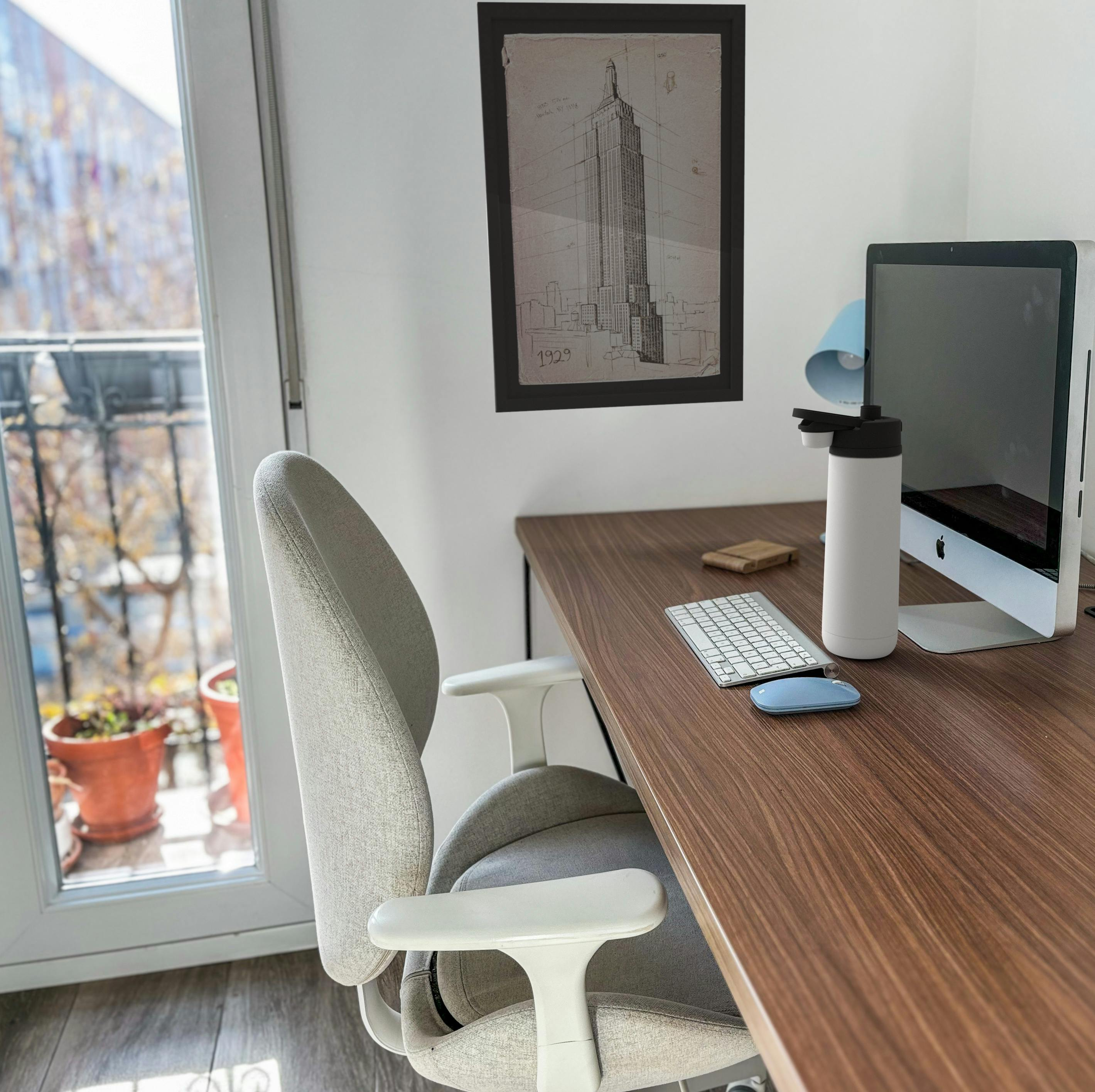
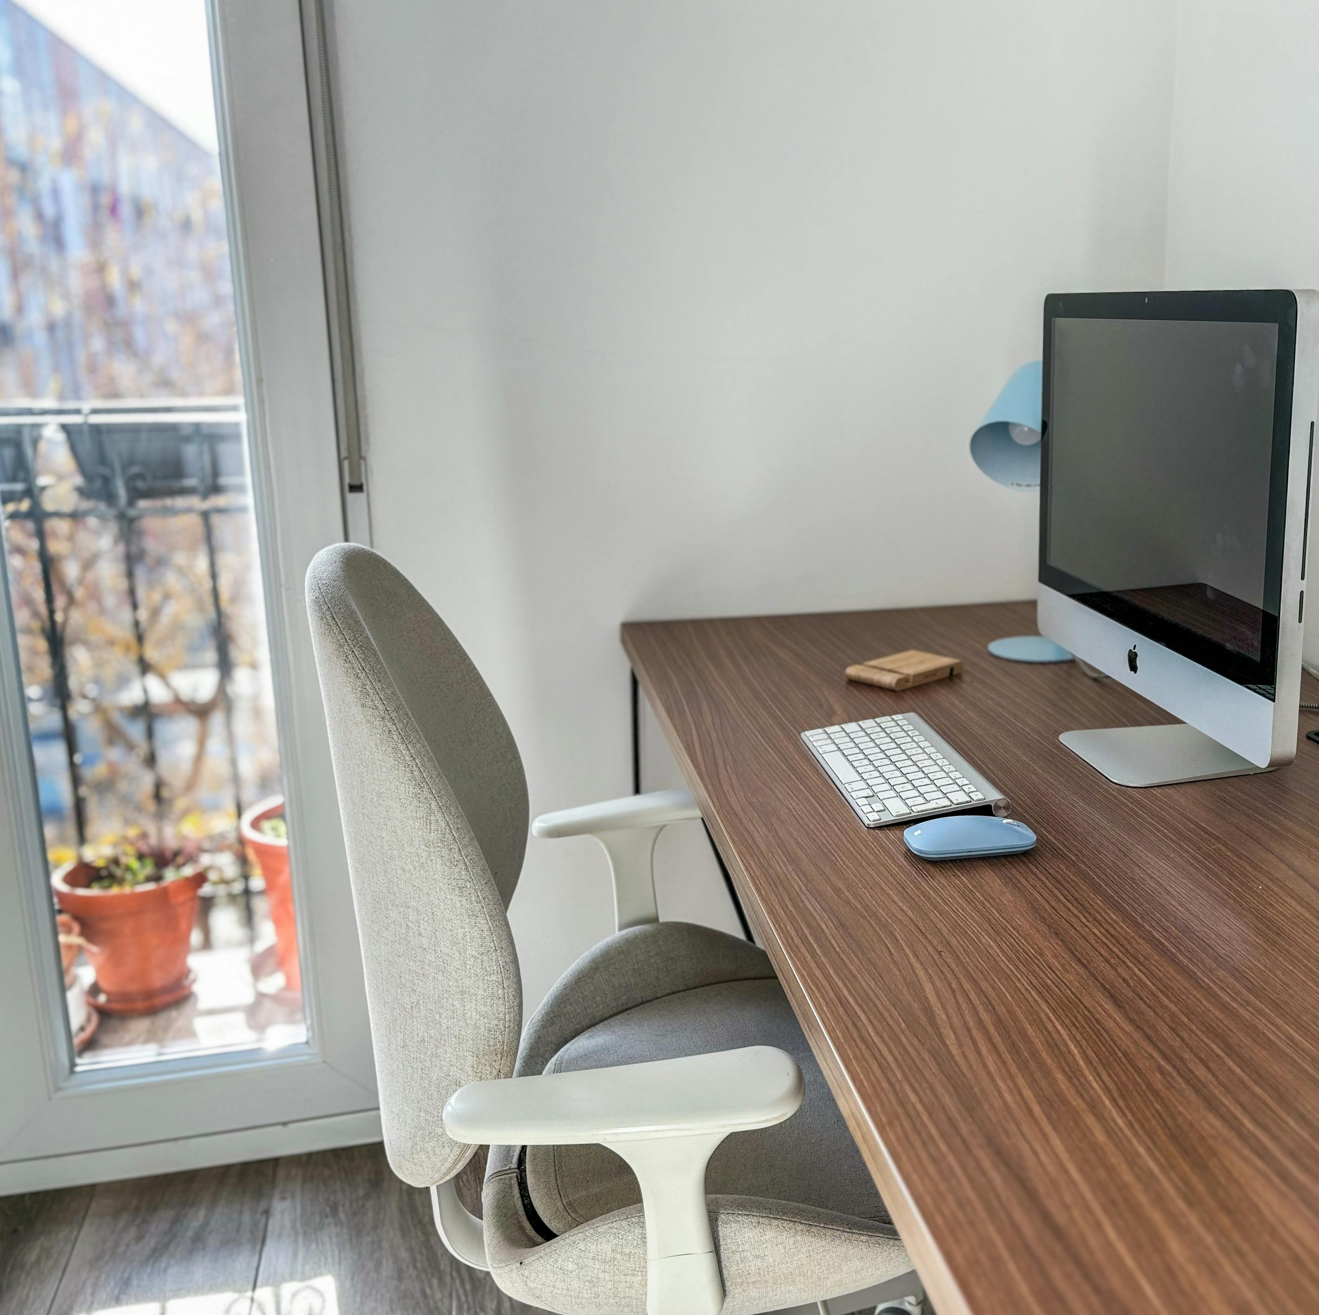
- thermos bottle [792,405,903,659]
- wall art [476,2,746,413]
